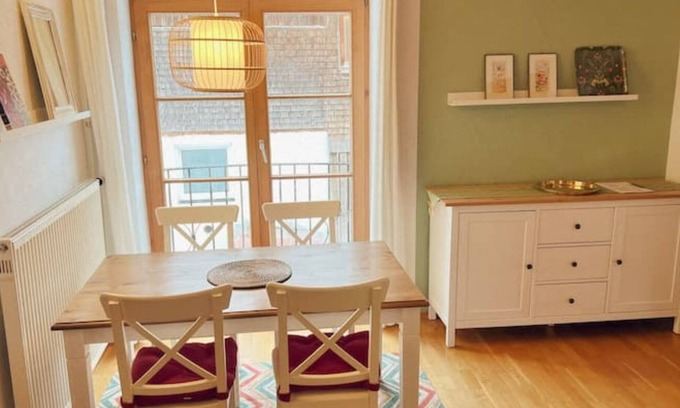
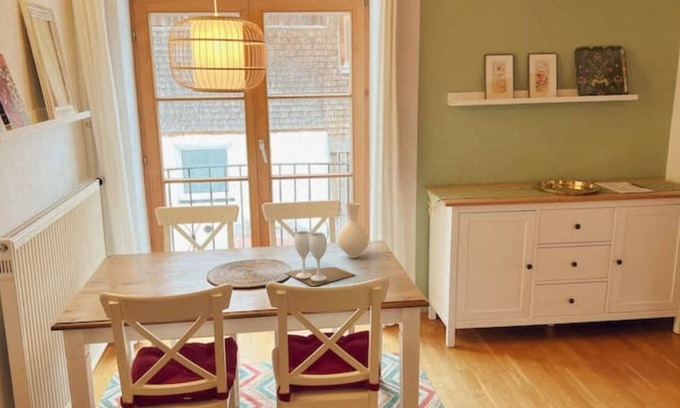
+ wineglass [284,230,356,287]
+ vase [337,202,369,259]
